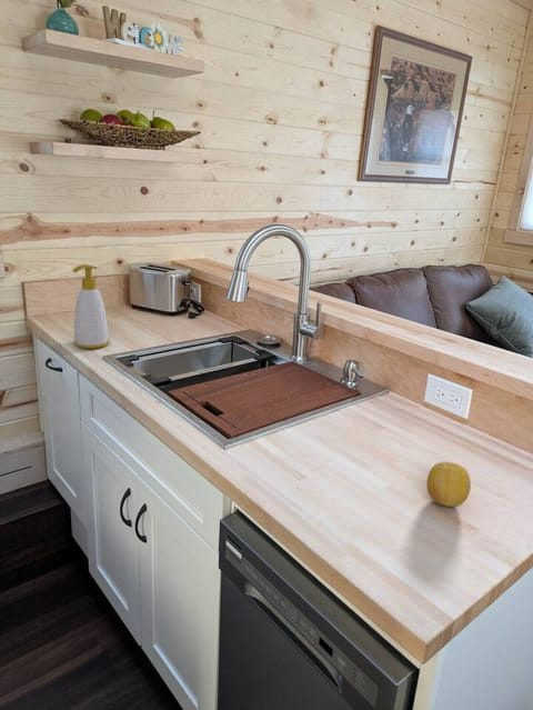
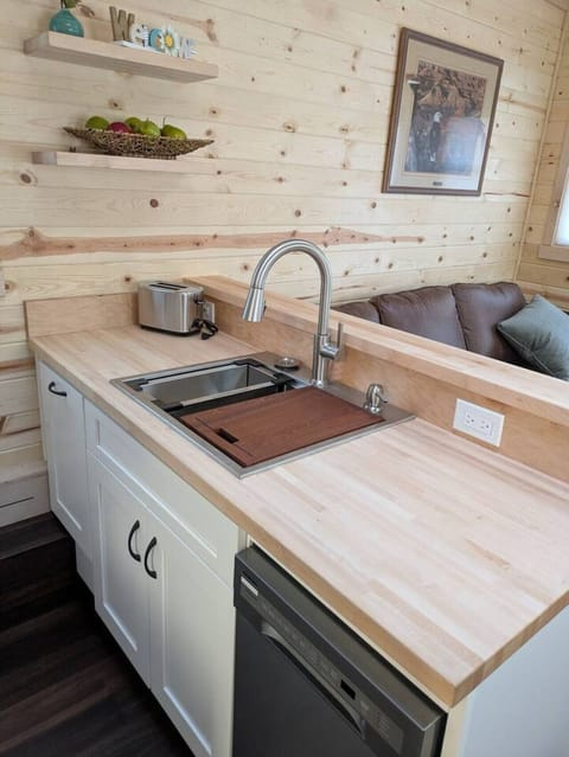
- soap bottle [71,263,110,350]
- fruit [425,461,472,508]
